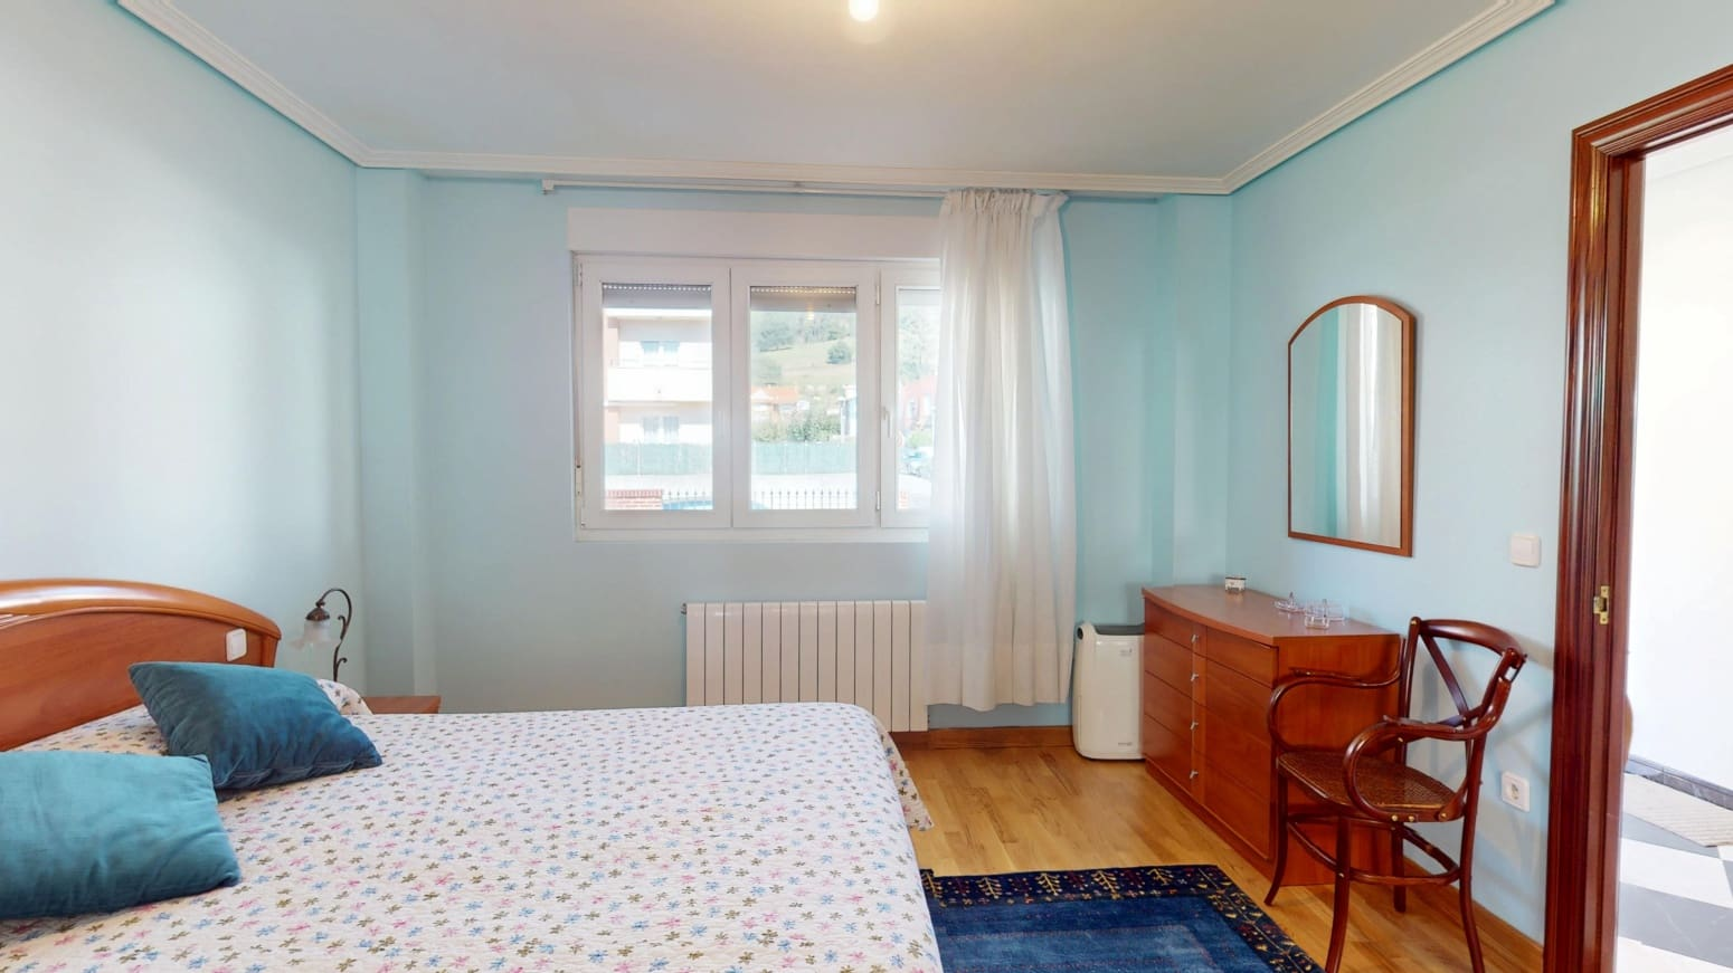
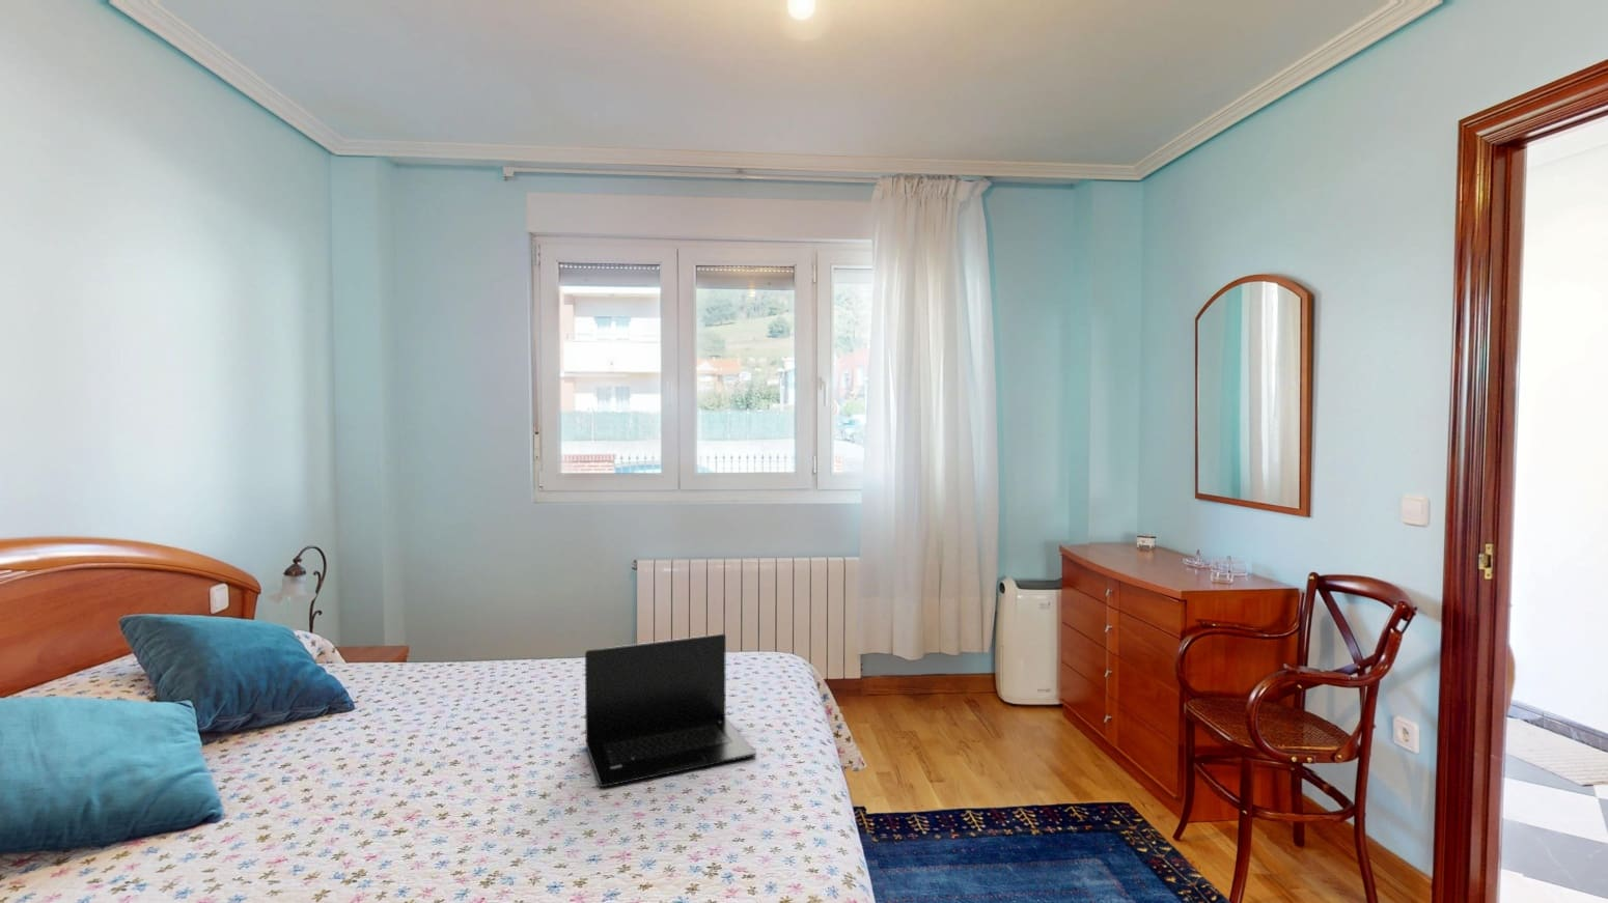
+ laptop [584,633,758,788]
